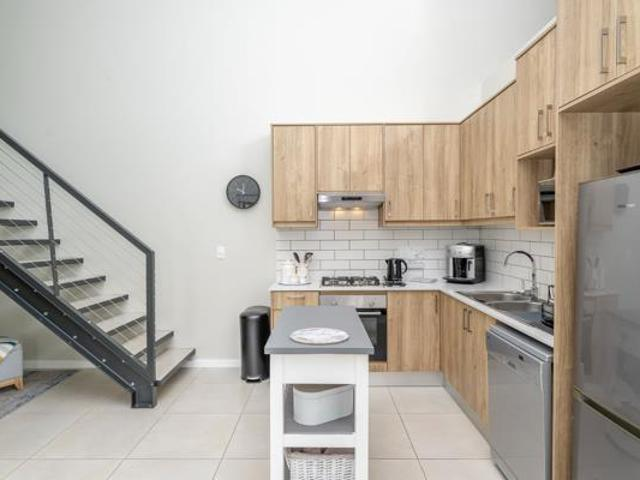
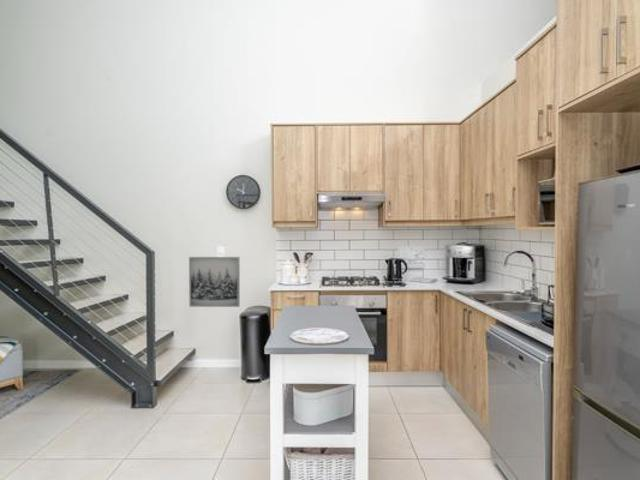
+ wall art [188,256,241,308]
